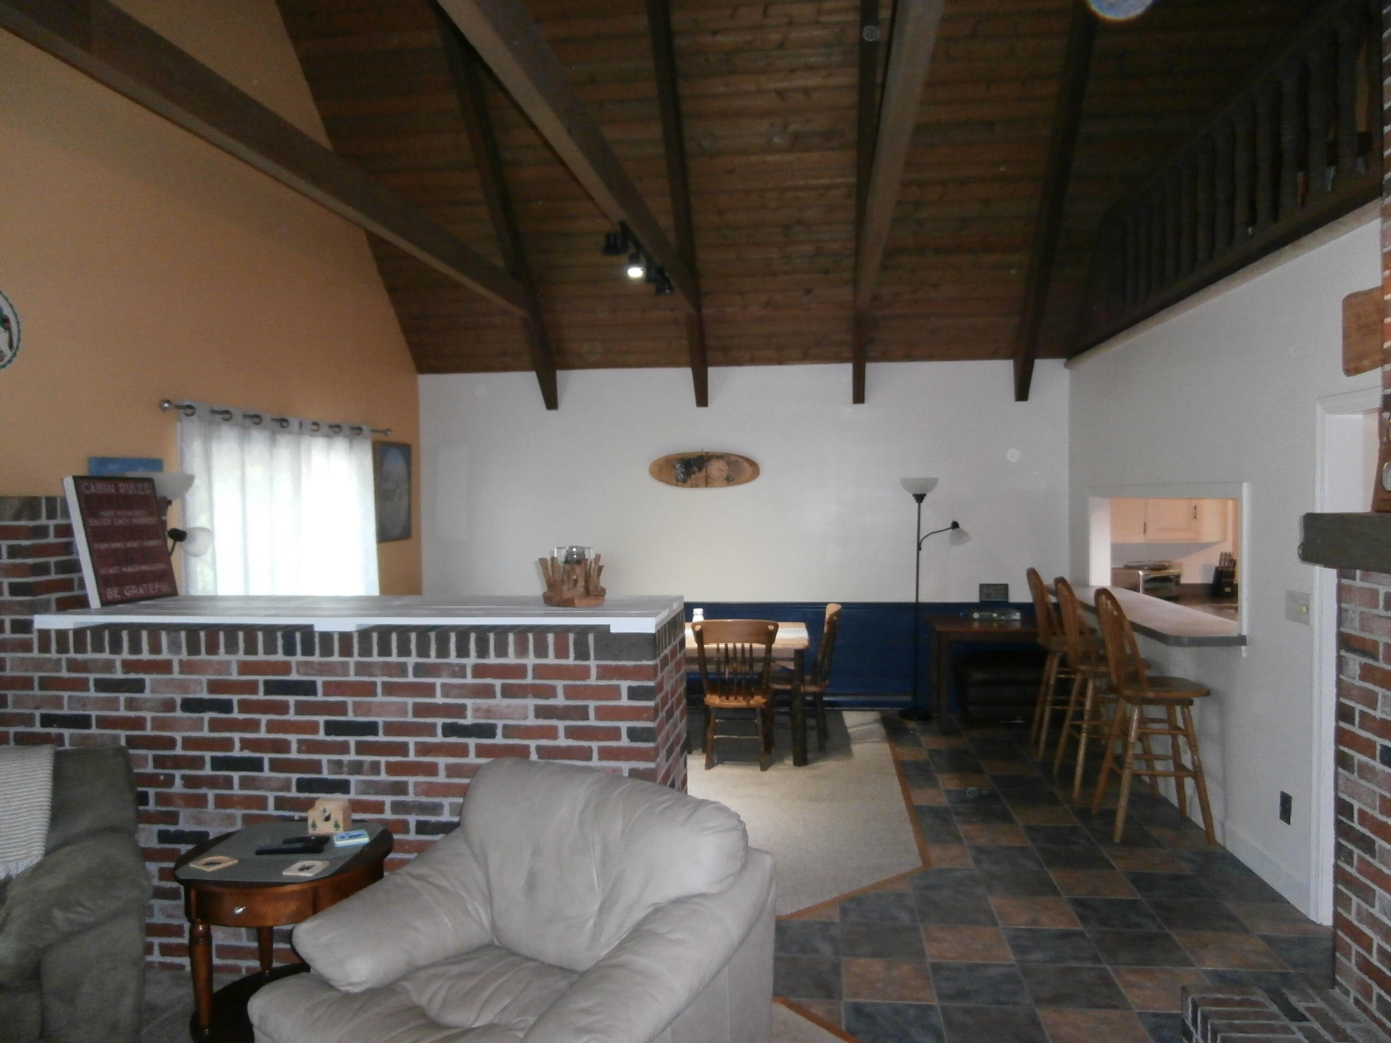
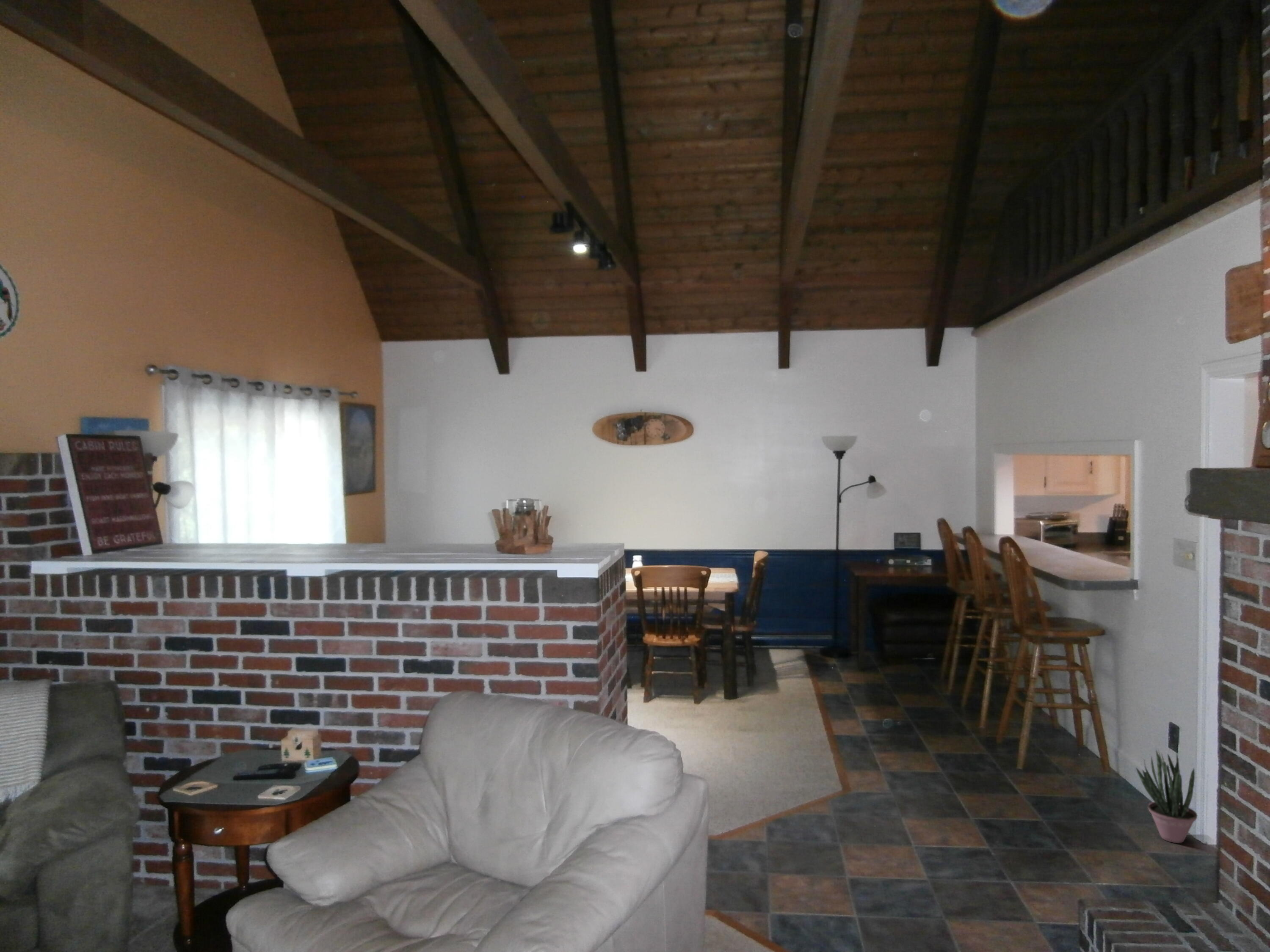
+ potted plant [1135,748,1198,844]
